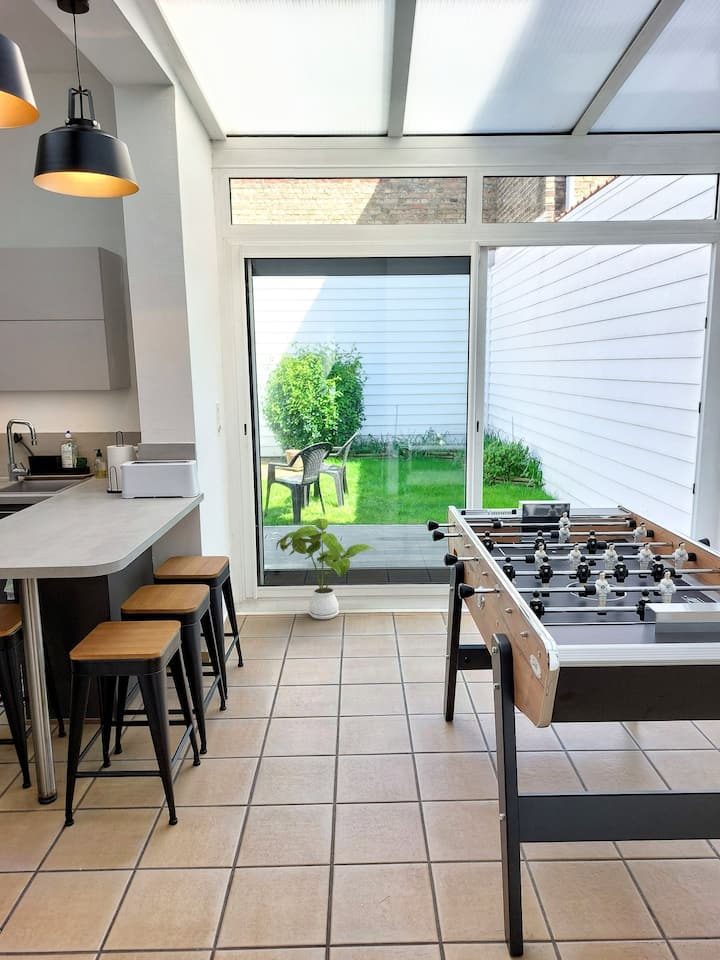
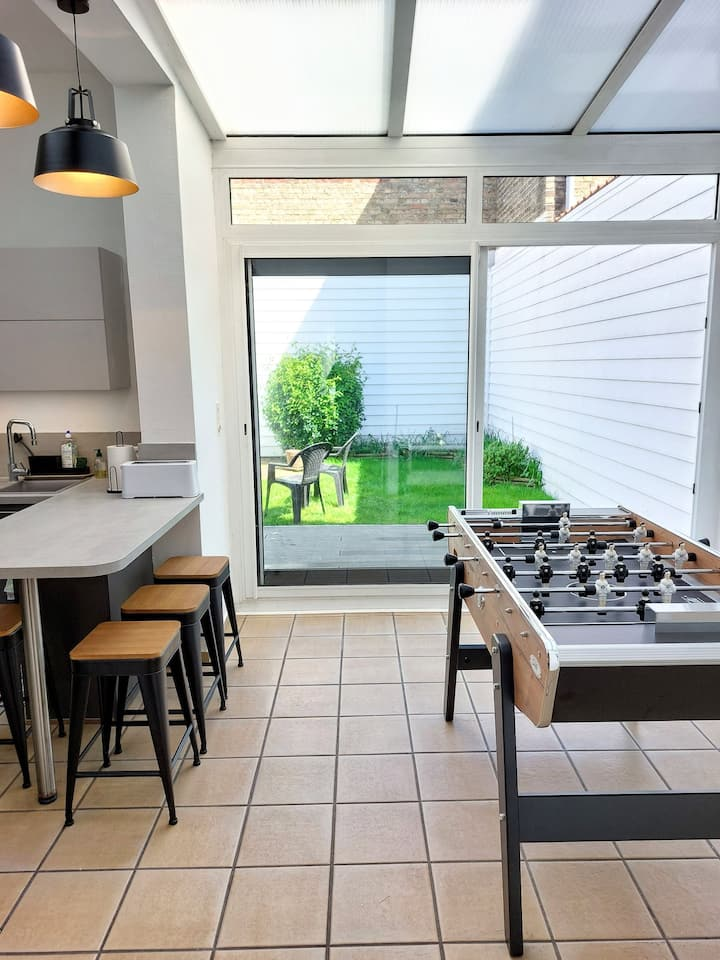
- house plant [275,518,376,620]
